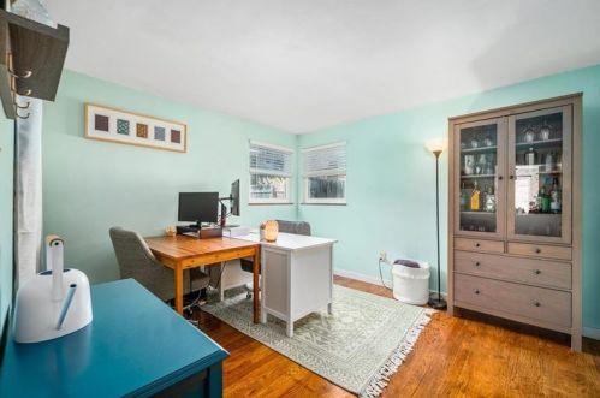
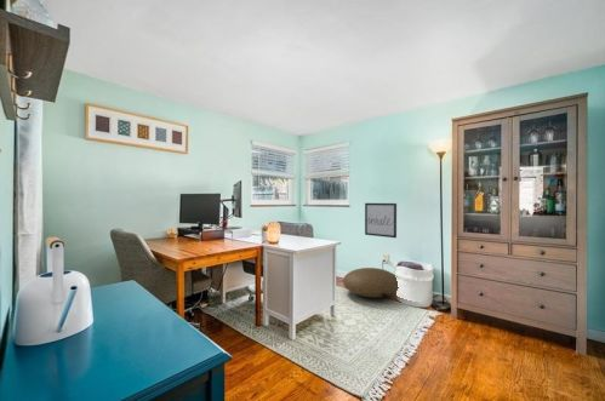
+ wall art [364,202,398,239]
+ pouf [342,267,400,299]
